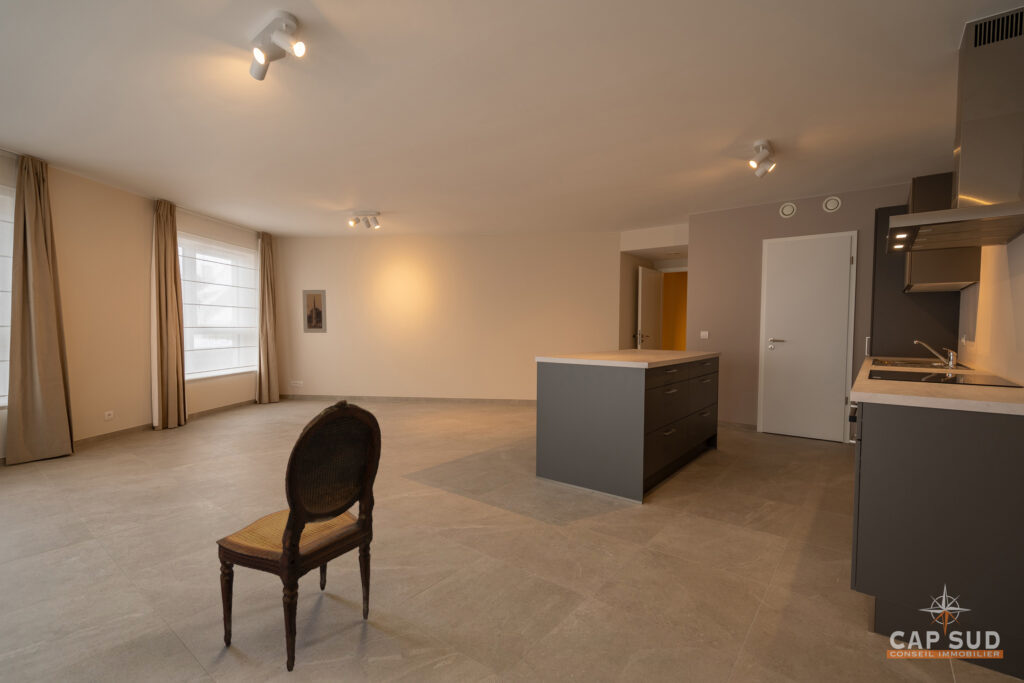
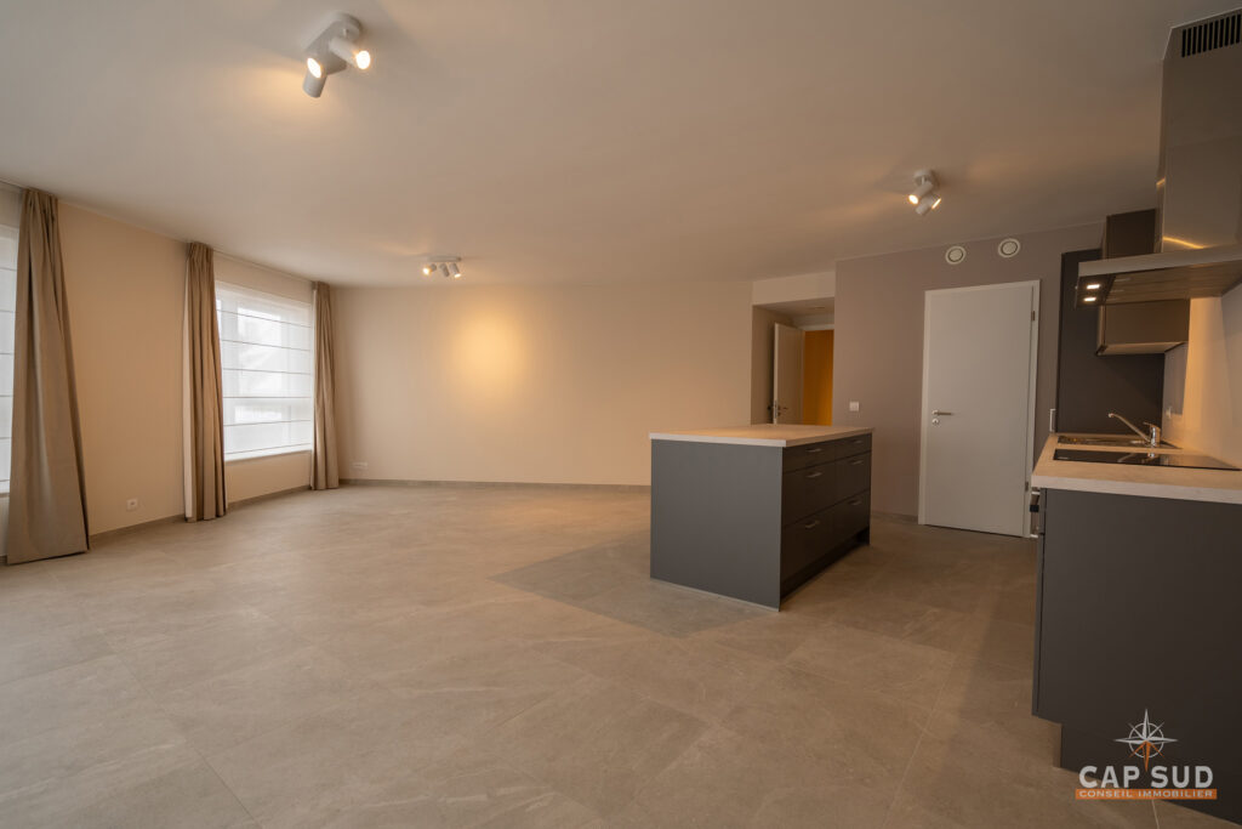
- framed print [301,289,328,334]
- dining chair [215,398,382,673]
